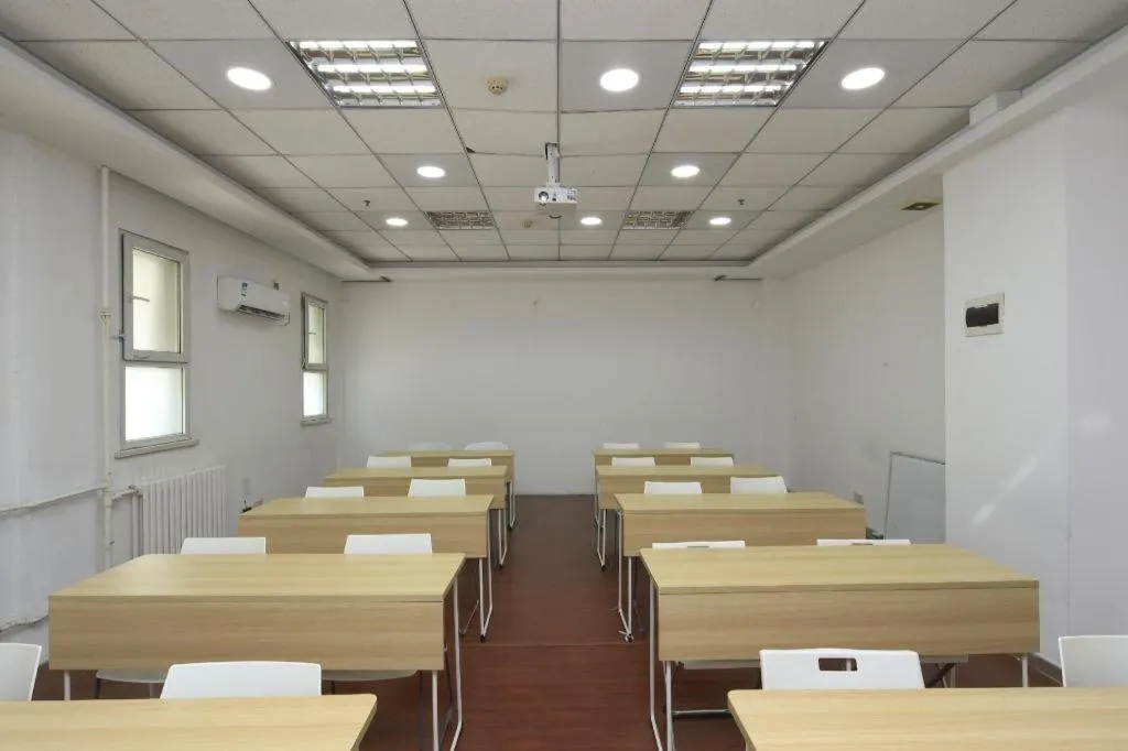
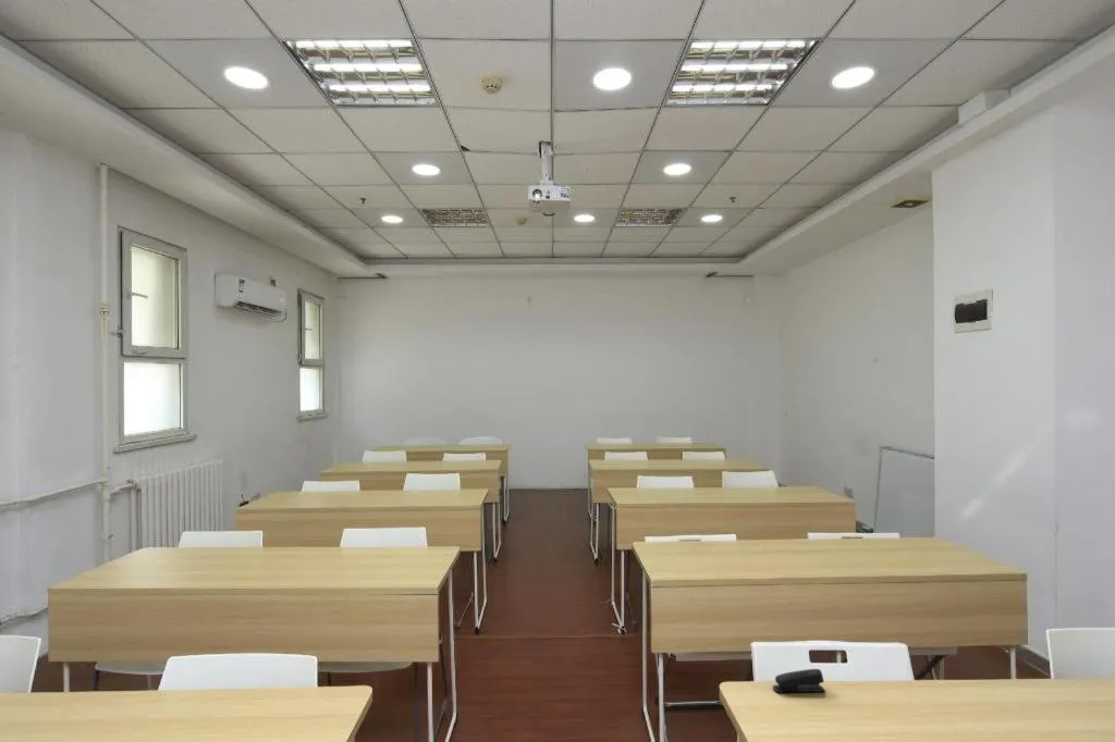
+ stapler [772,668,826,693]
